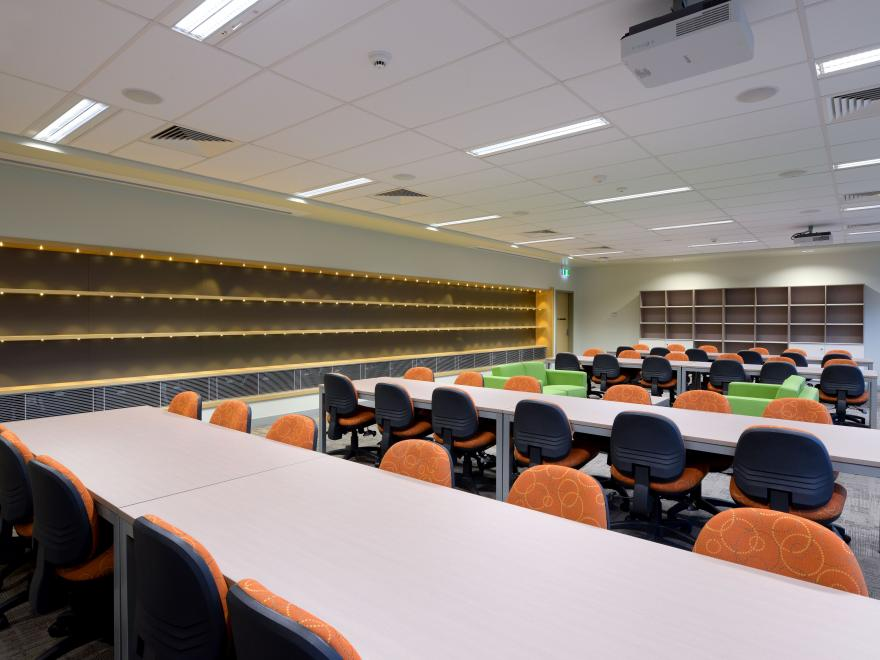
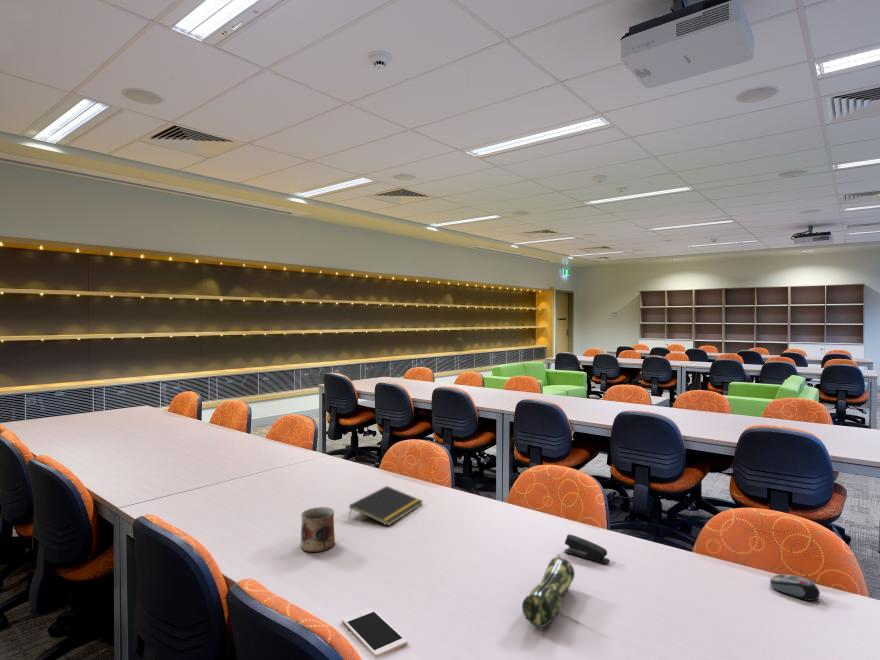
+ notepad [348,485,424,527]
+ cell phone [341,607,408,658]
+ computer mouse [769,573,821,602]
+ pencil case [521,554,576,628]
+ stapler [563,533,611,564]
+ mug [300,506,336,553]
